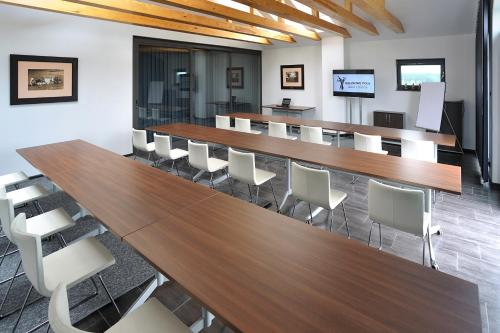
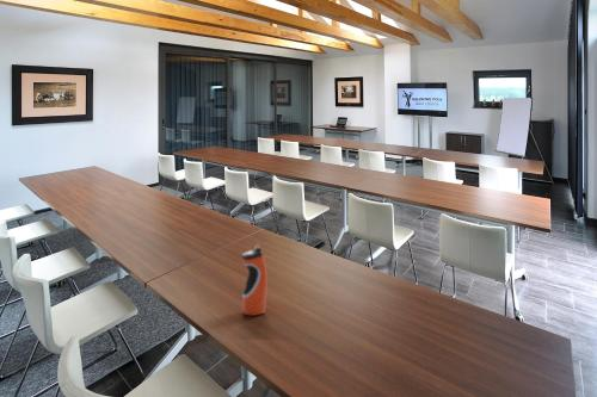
+ water bottle [241,243,269,317]
